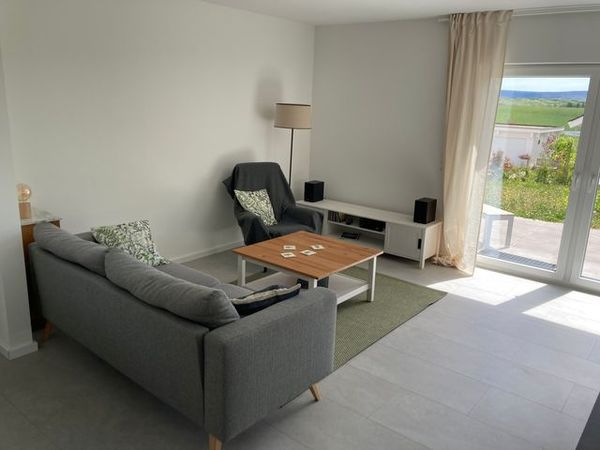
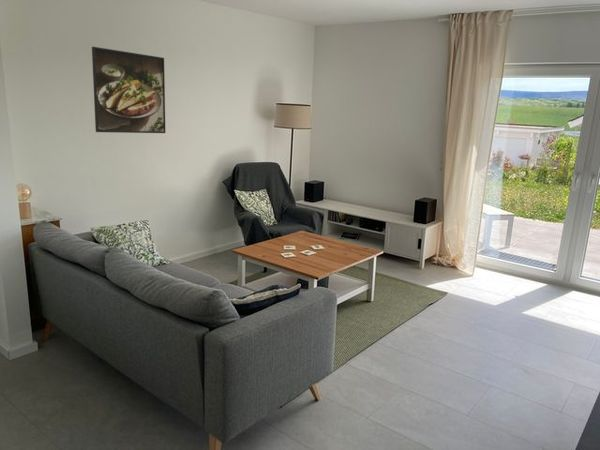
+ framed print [91,46,166,134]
